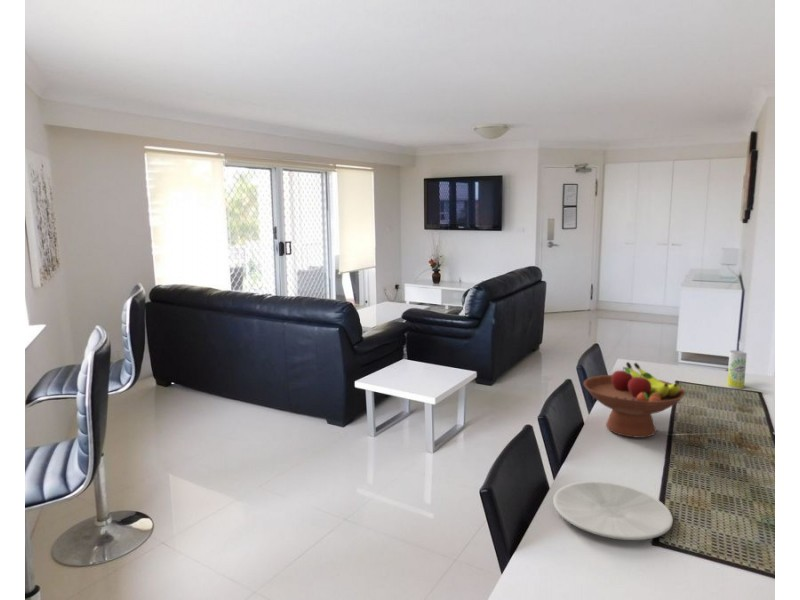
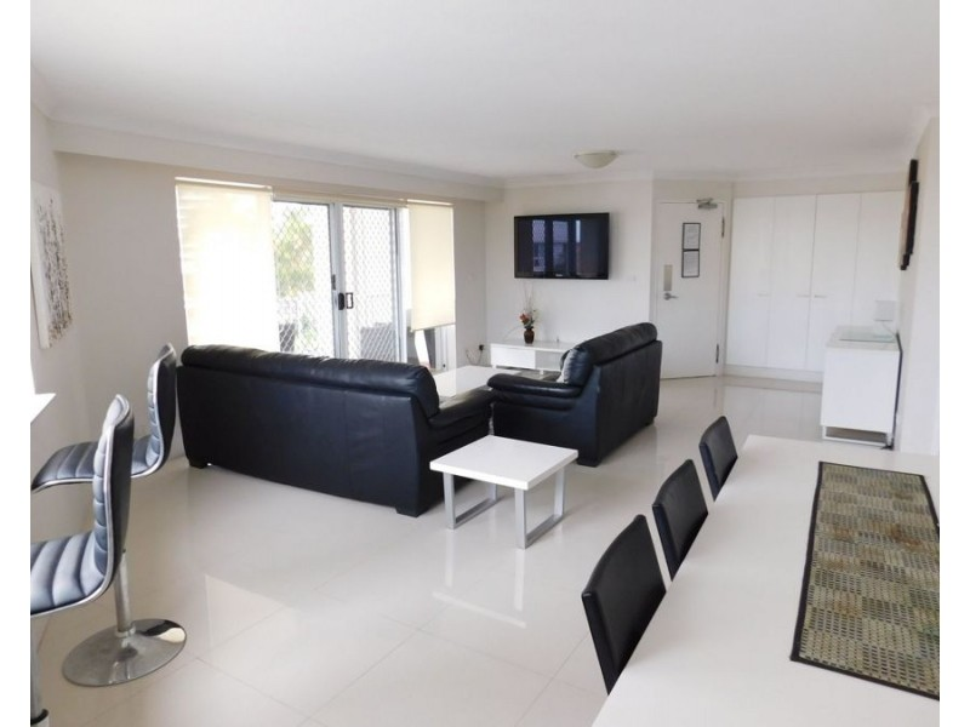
- beverage can [726,349,748,390]
- fruit bowl [582,361,686,439]
- plate [552,480,674,541]
